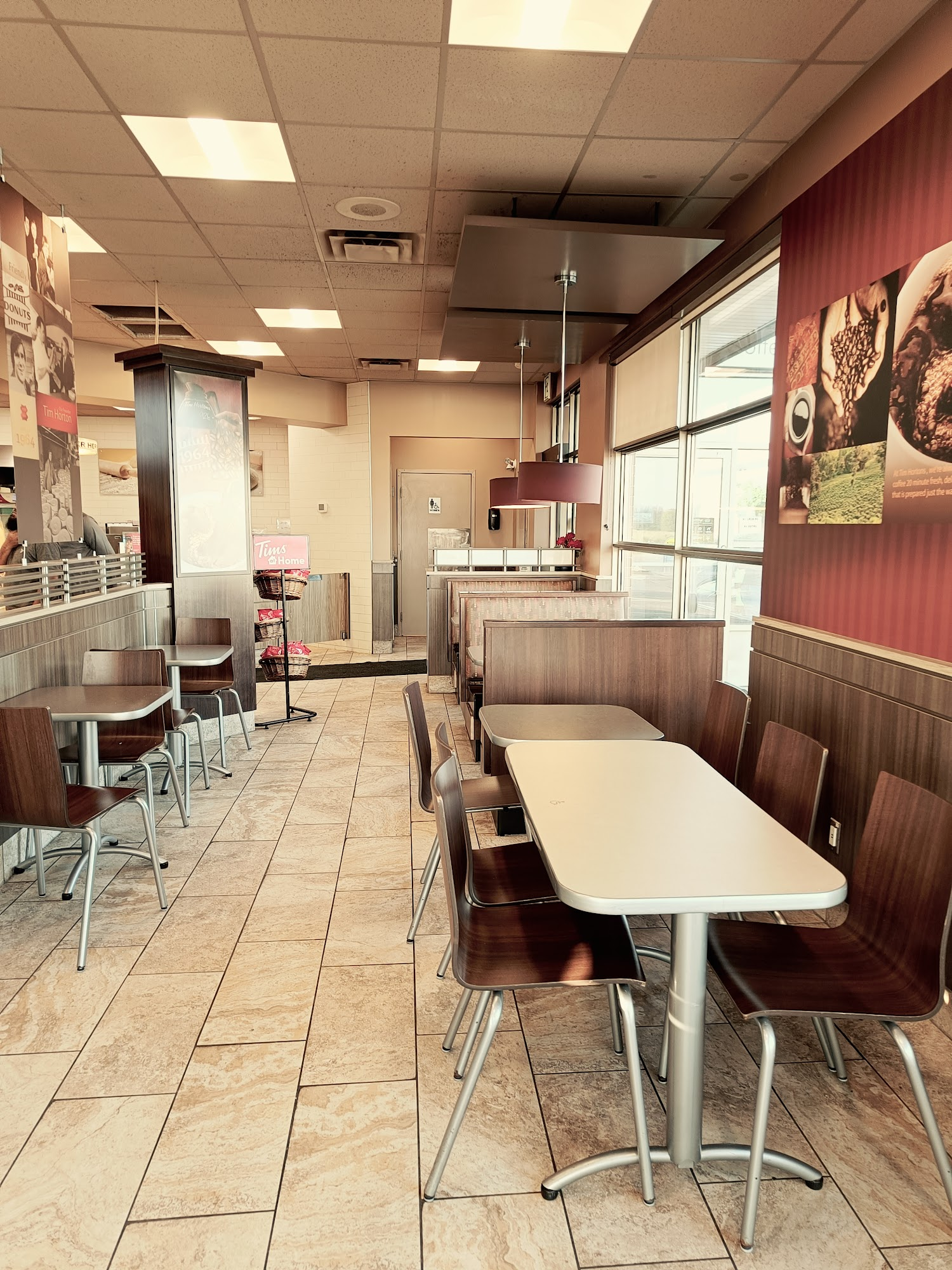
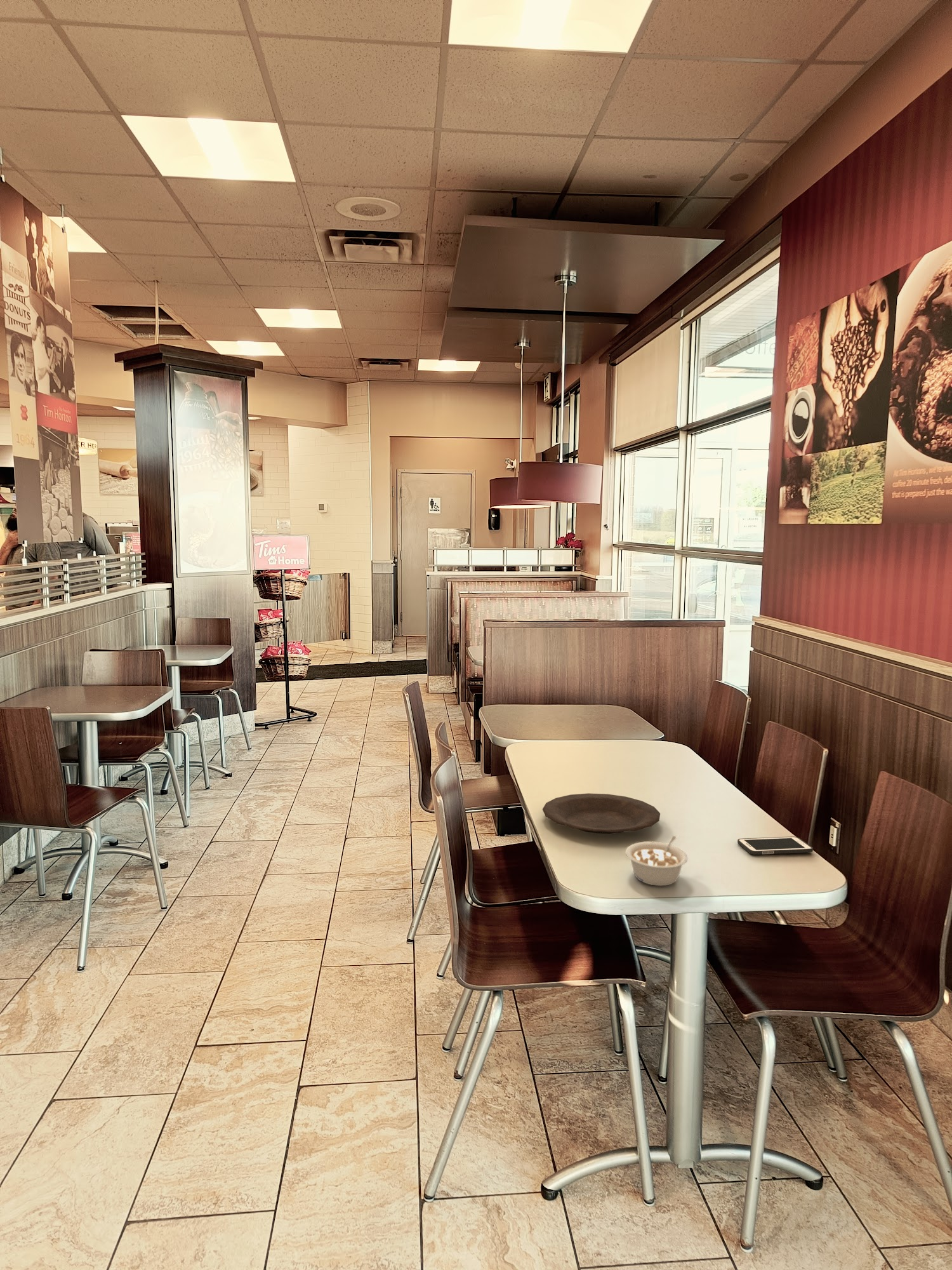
+ plate [542,792,661,834]
+ legume [625,835,689,886]
+ cell phone [737,836,814,855]
